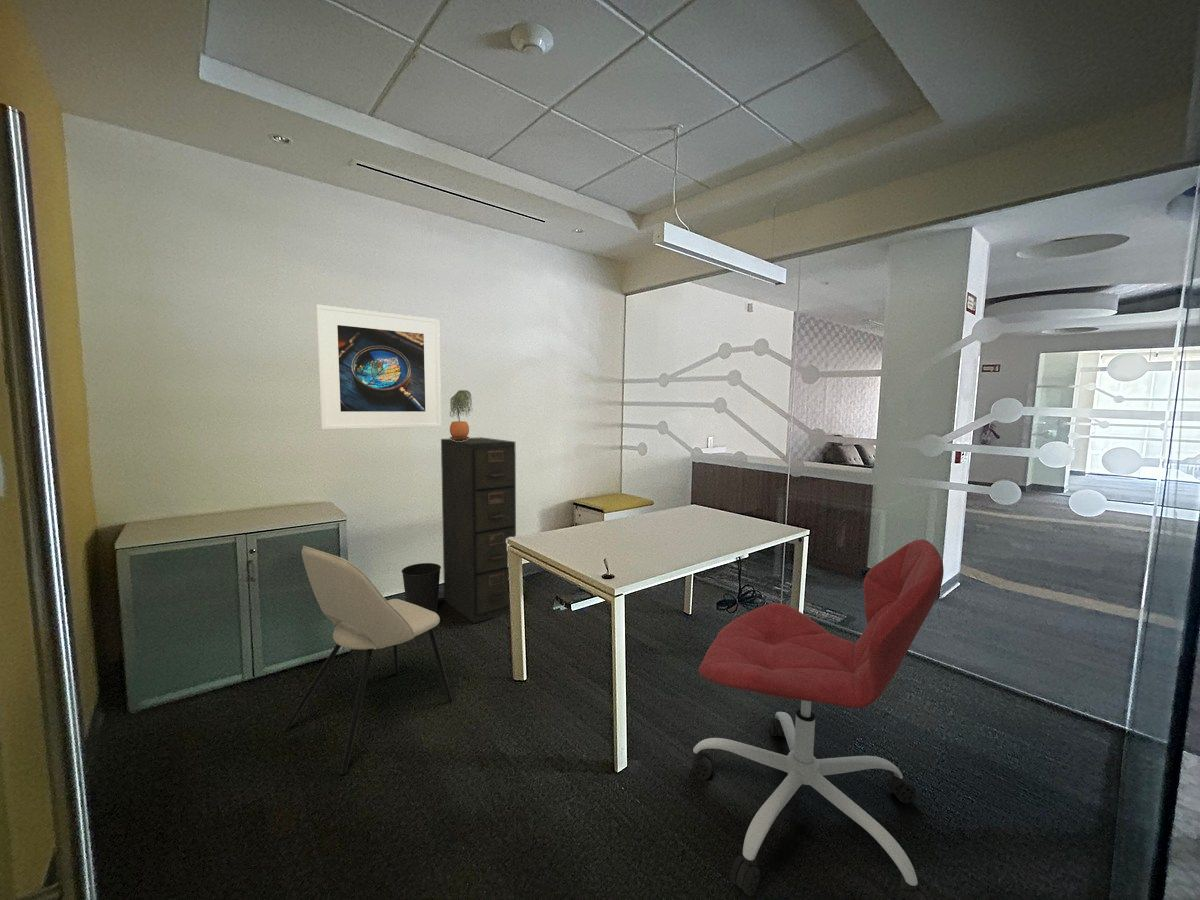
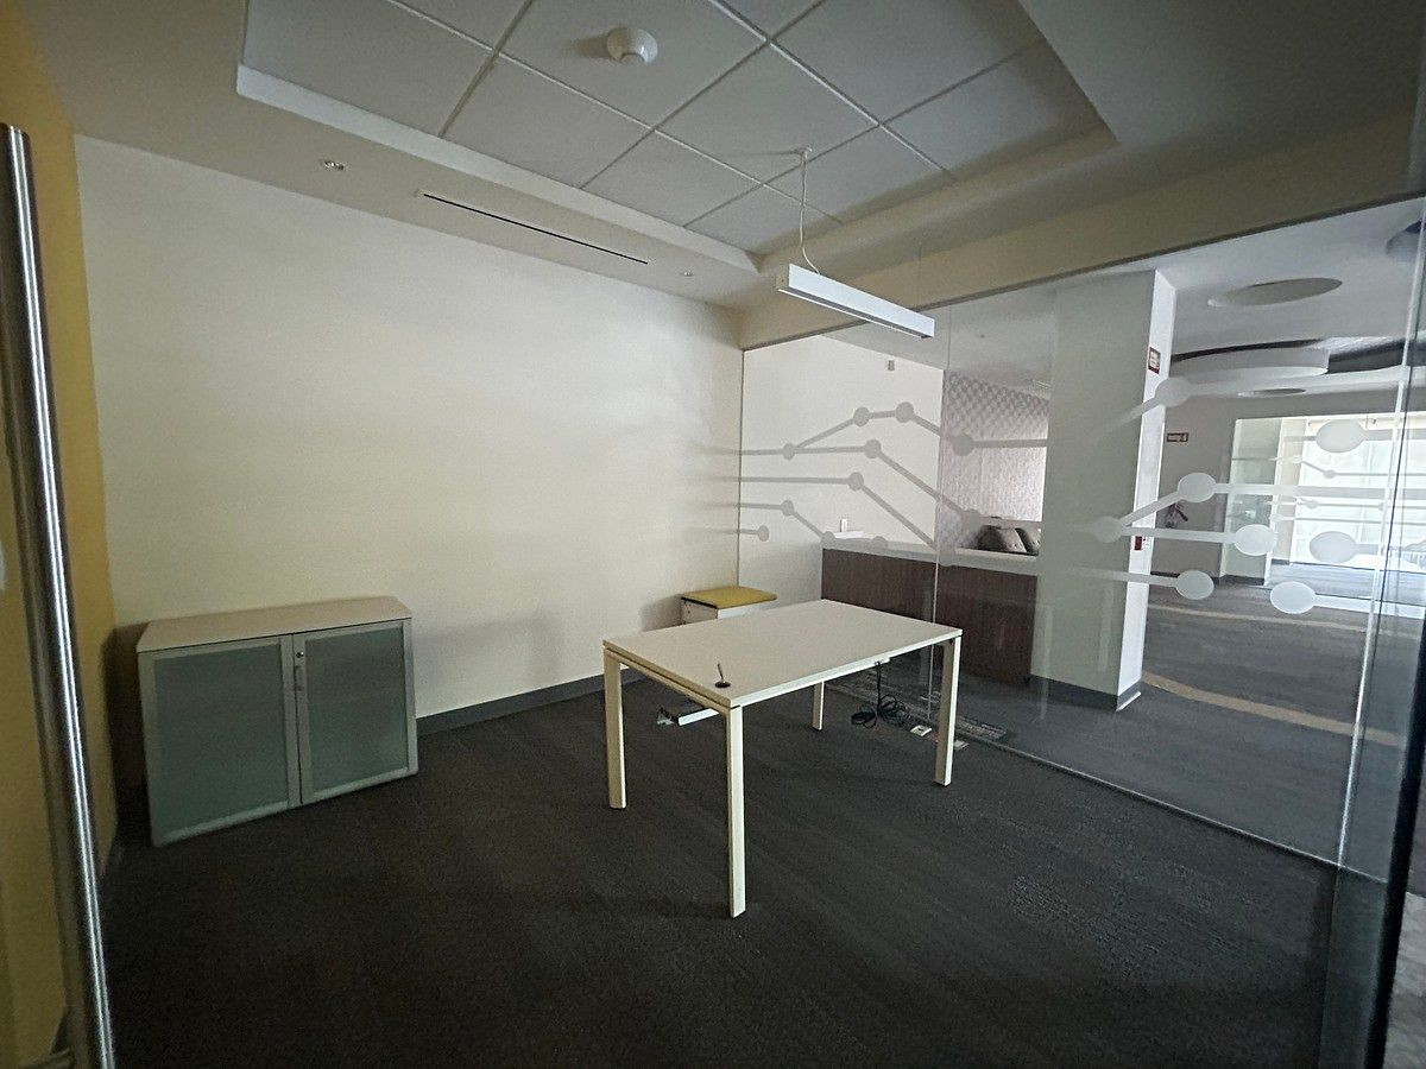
- filing cabinet [440,436,517,625]
- office chair [691,538,945,900]
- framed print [315,303,442,430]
- dining chair [282,545,454,776]
- wastebasket [401,562,442,613]
- potted plant [448,389,474,441]
